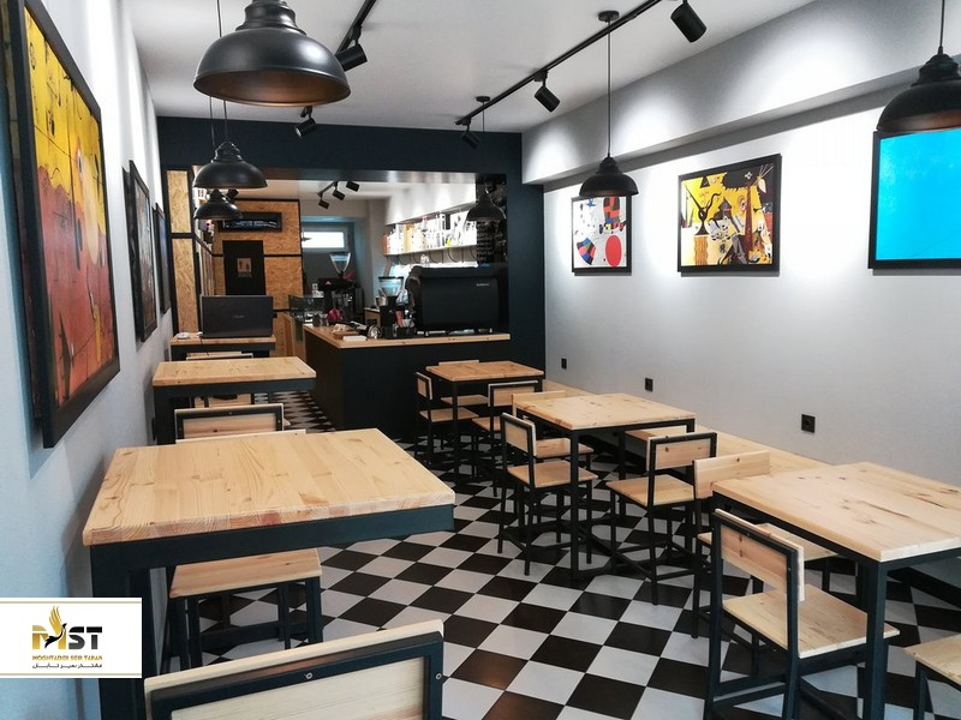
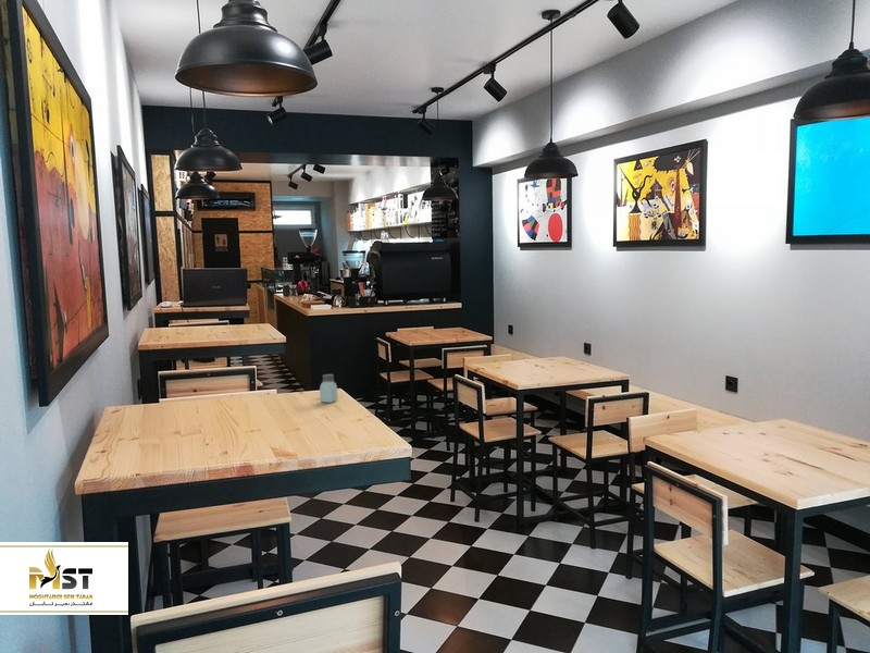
+ saltshaker [319,373,338,404]
